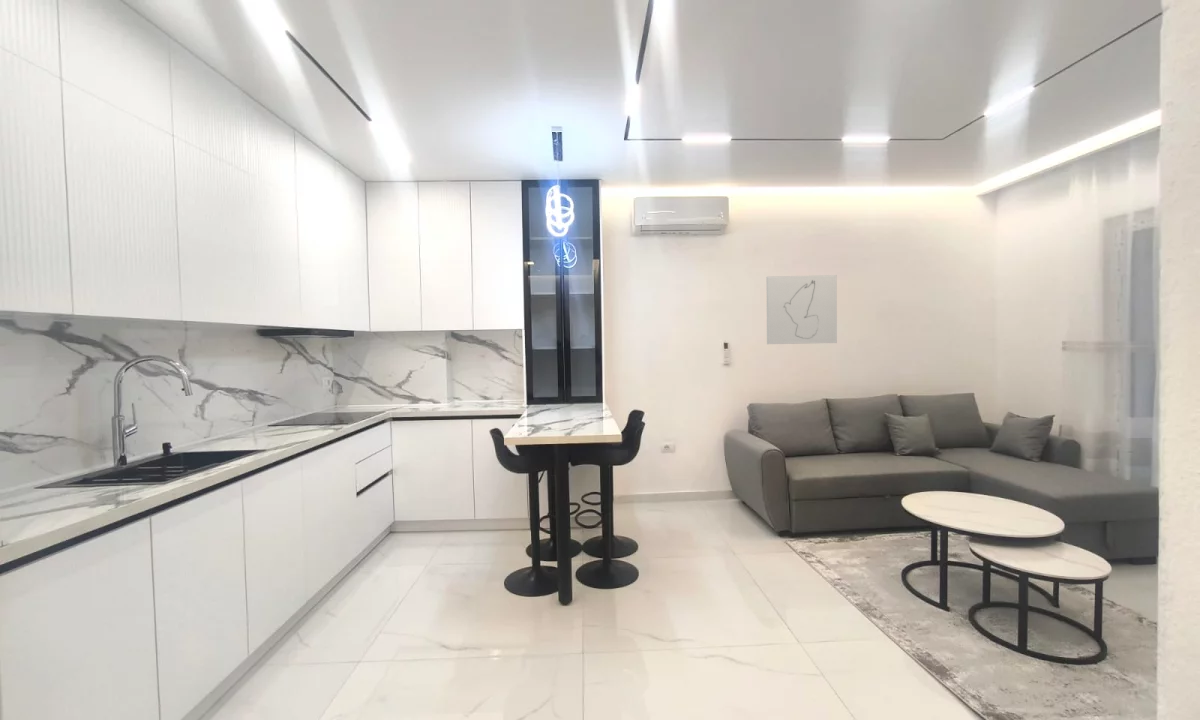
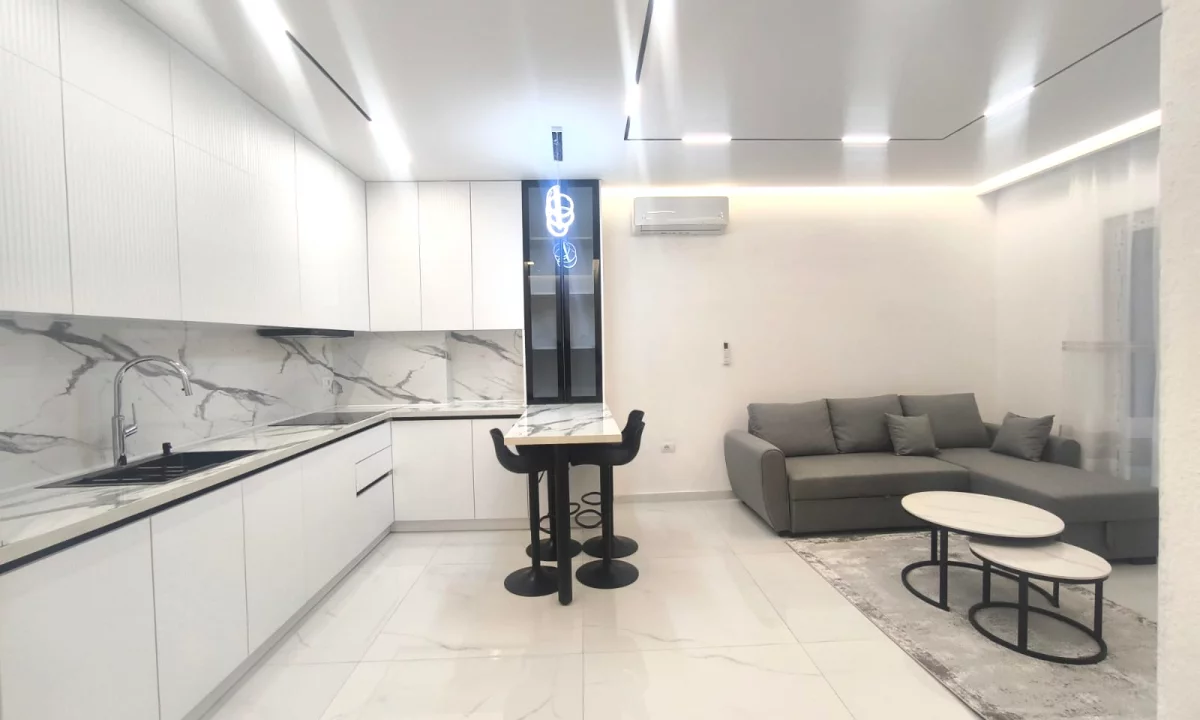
- wall art [766,274,838,345]
